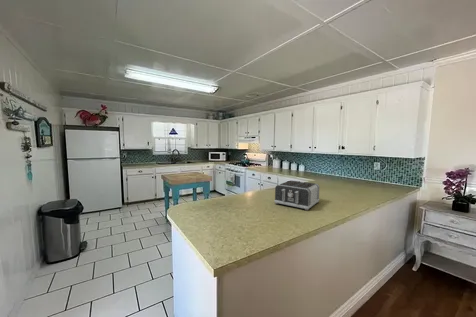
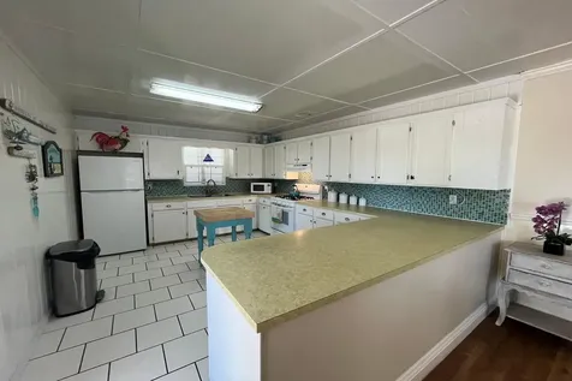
- toaster [273,180,320,211]
